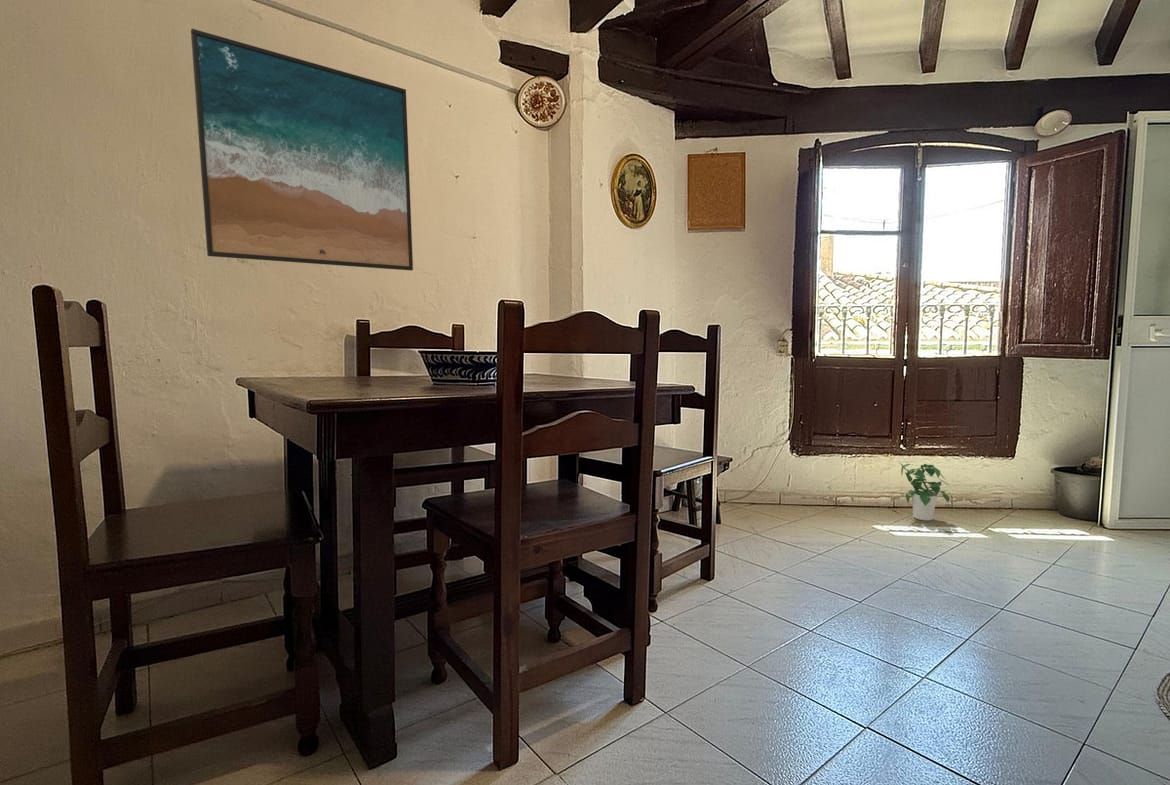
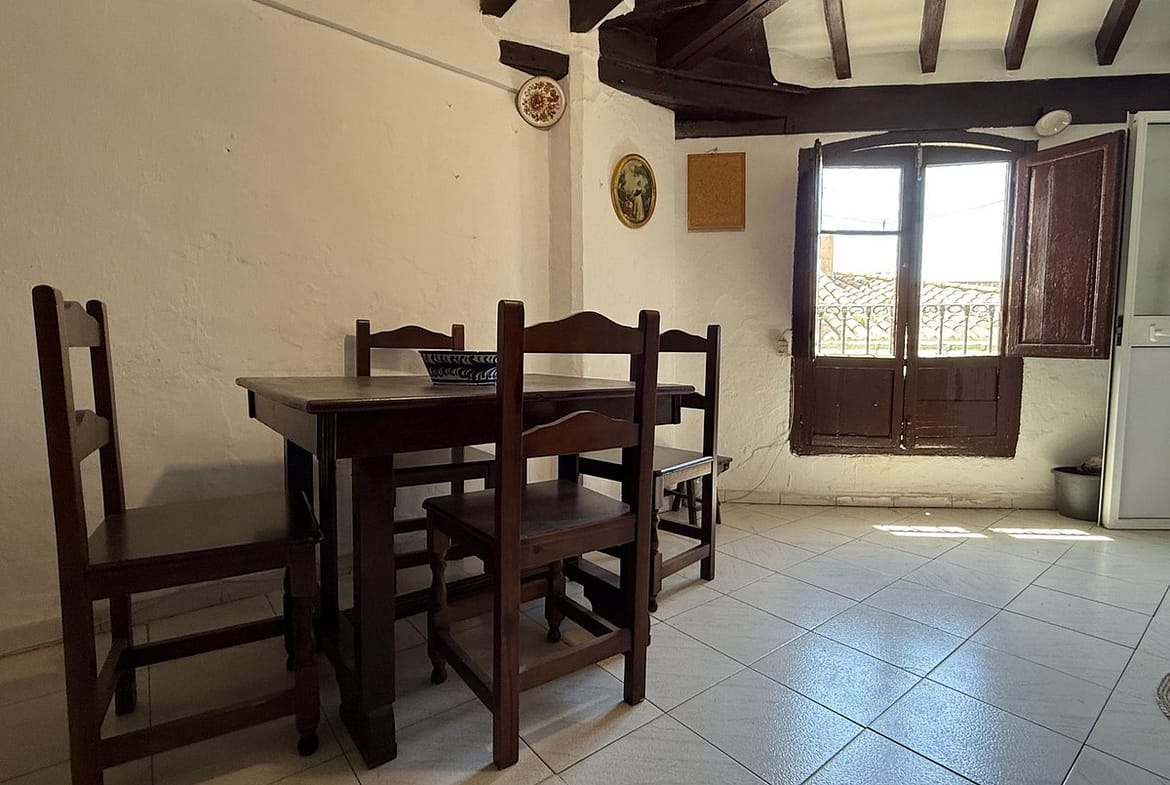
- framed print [190,28,414,271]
- potted plant [898,461,950,522]
